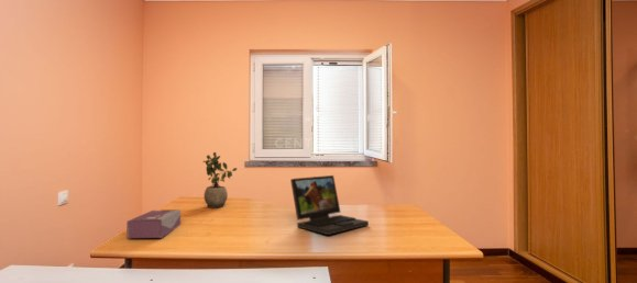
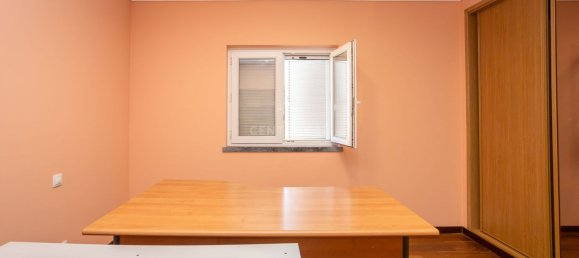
- potted plant [201,151,238,208]
- laptop [289,174,370,236]
- tissue box [125,208,182,239]
